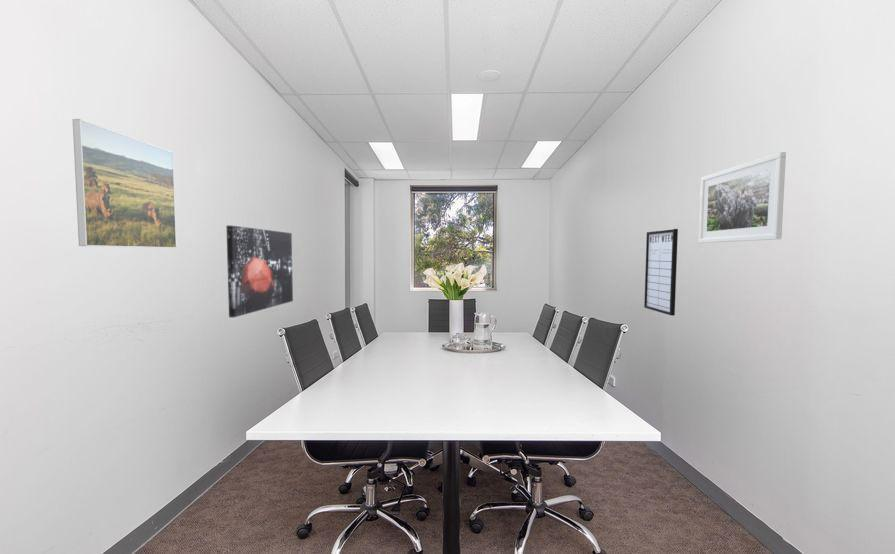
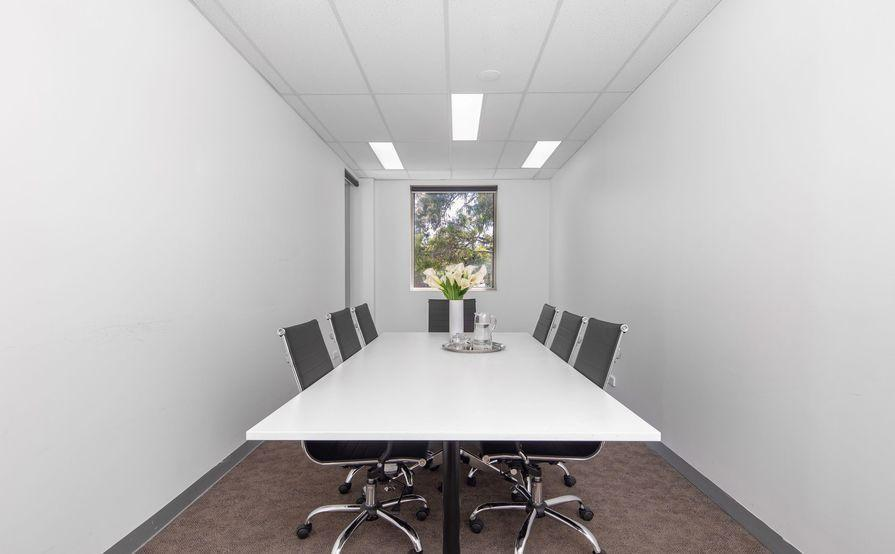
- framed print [698,151,787,244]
- writing board [643,228,679,317]
- wall art [225,225,294,318]
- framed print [72,118,178,249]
